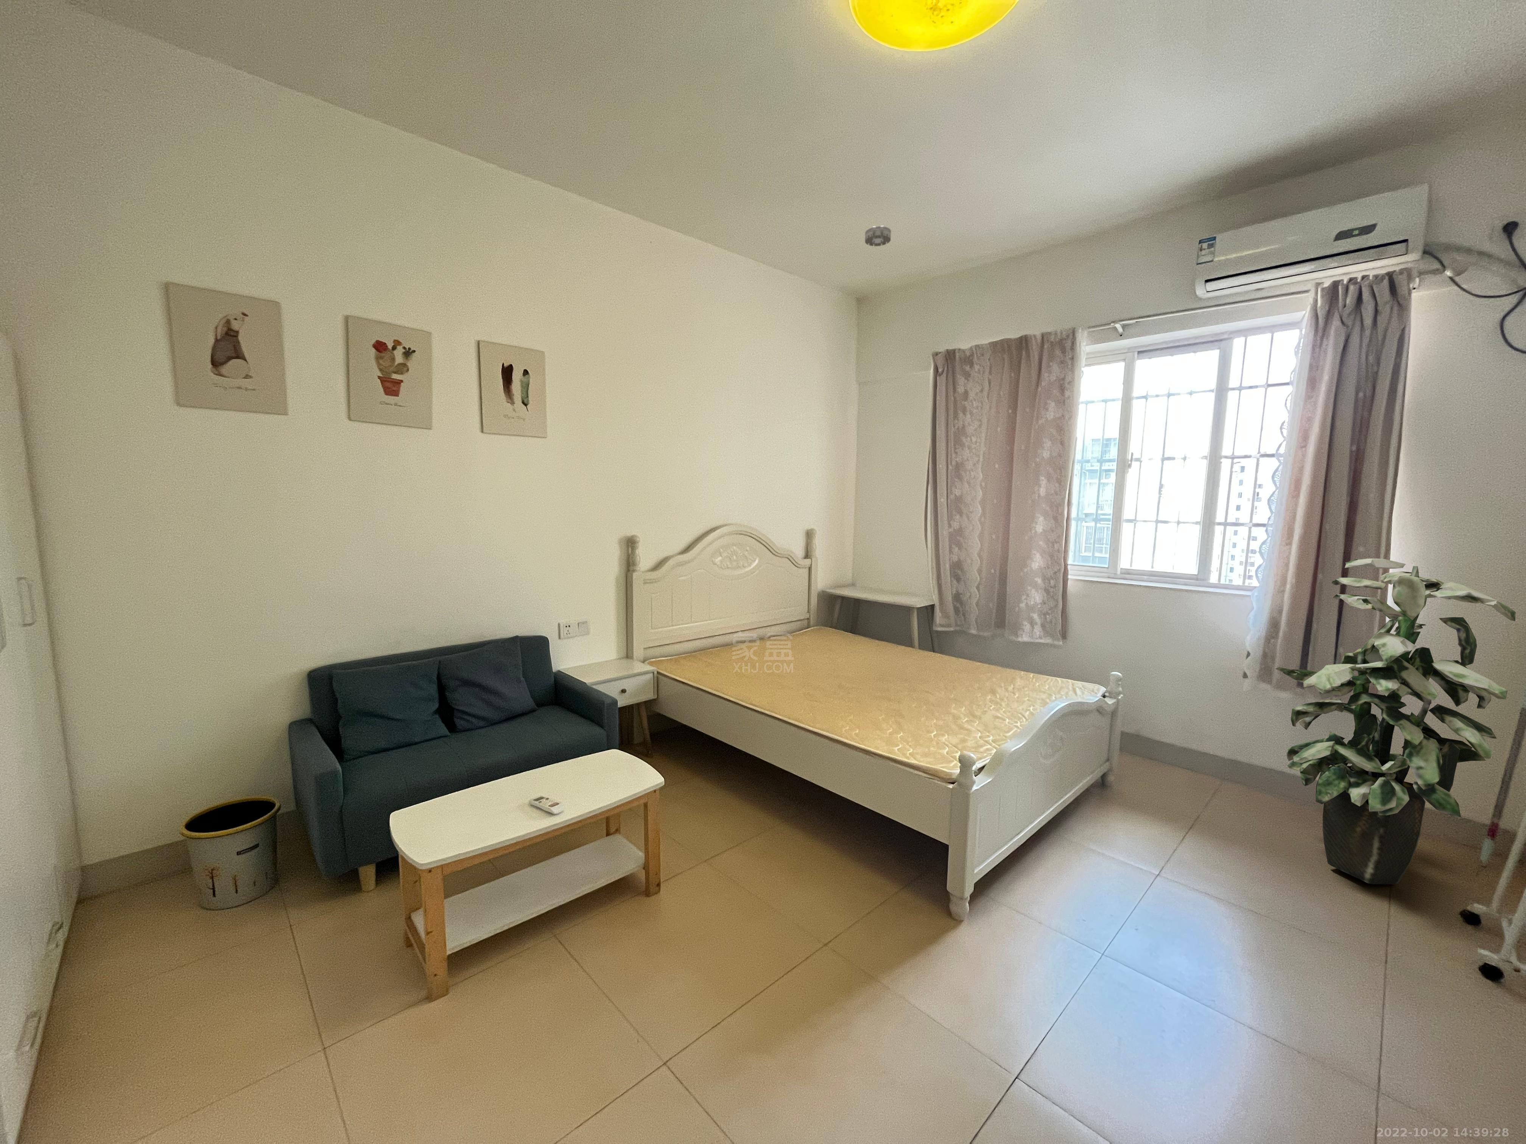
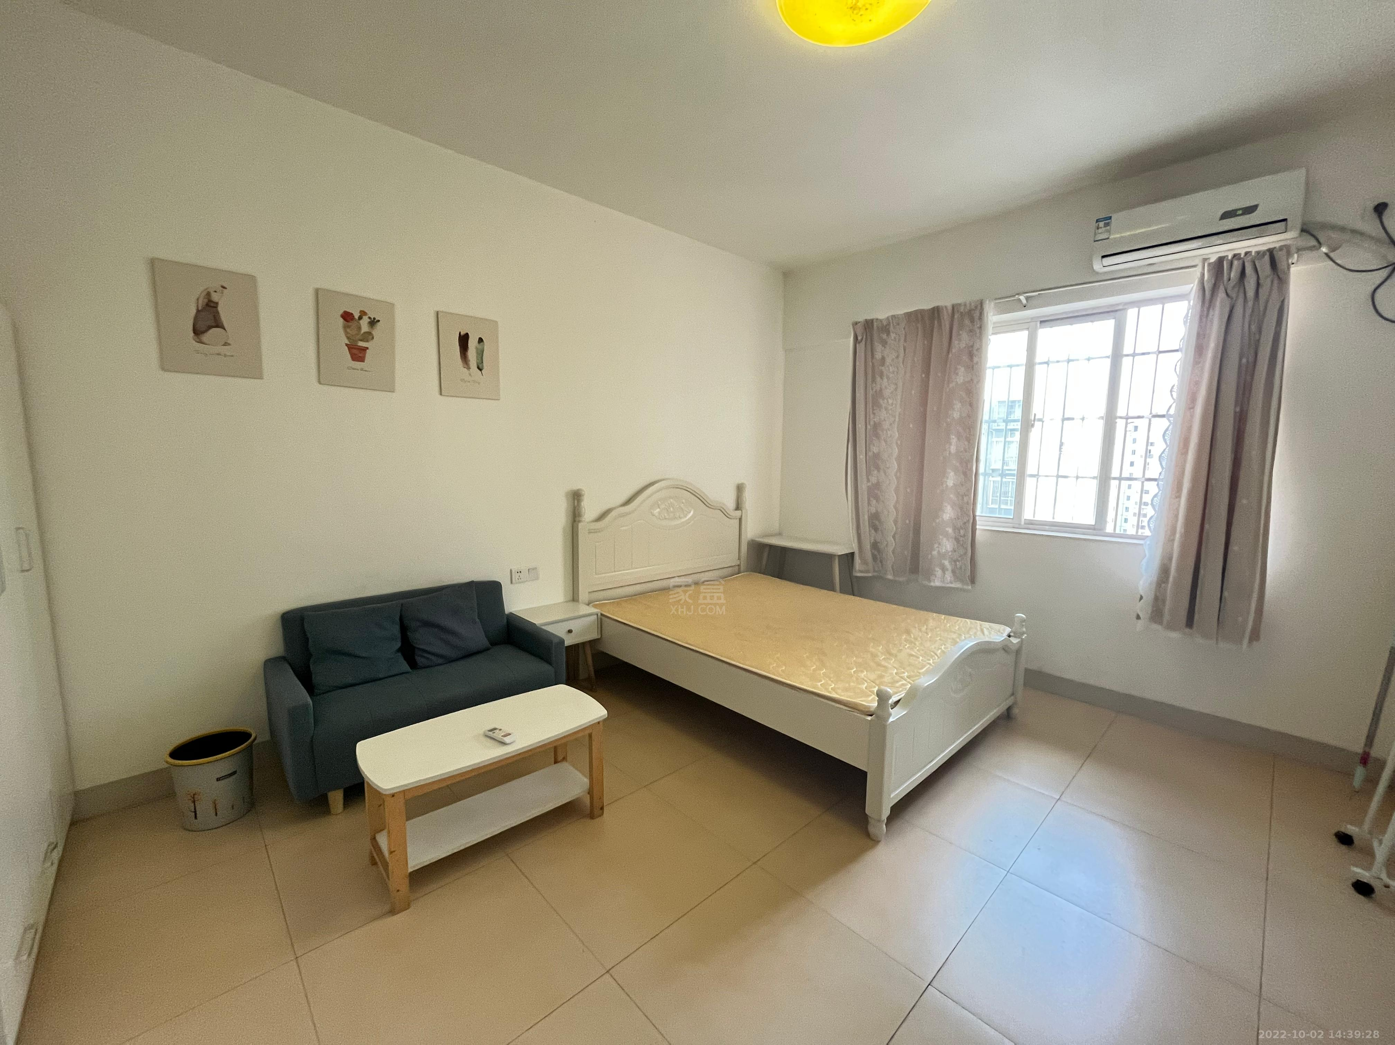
- smoke detector [864,226,892,246]
- indoor plant [1275,558,1516,884]
